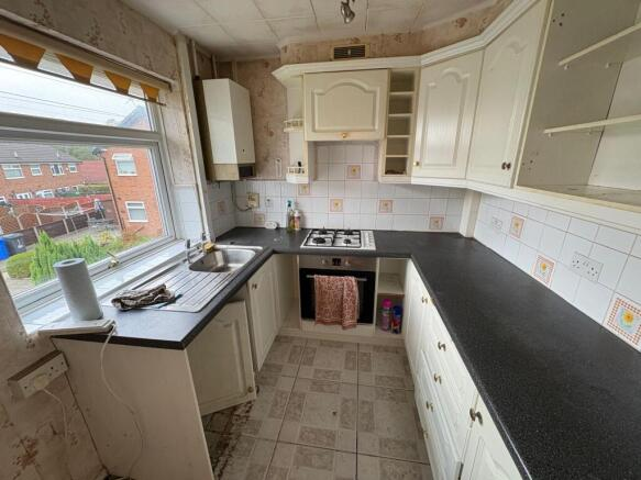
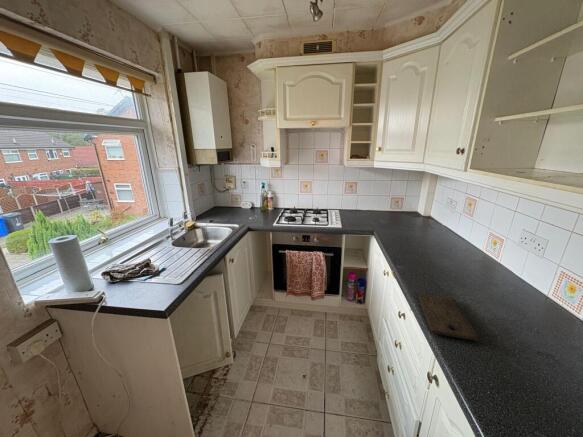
+ cutting board [416,293,480,342]
